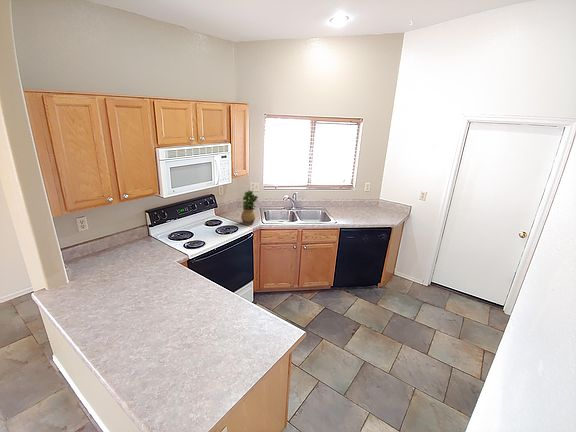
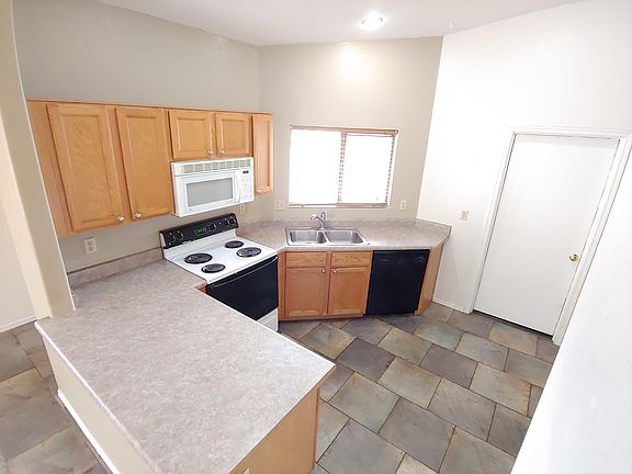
- potted plant [240,189,259,226]
